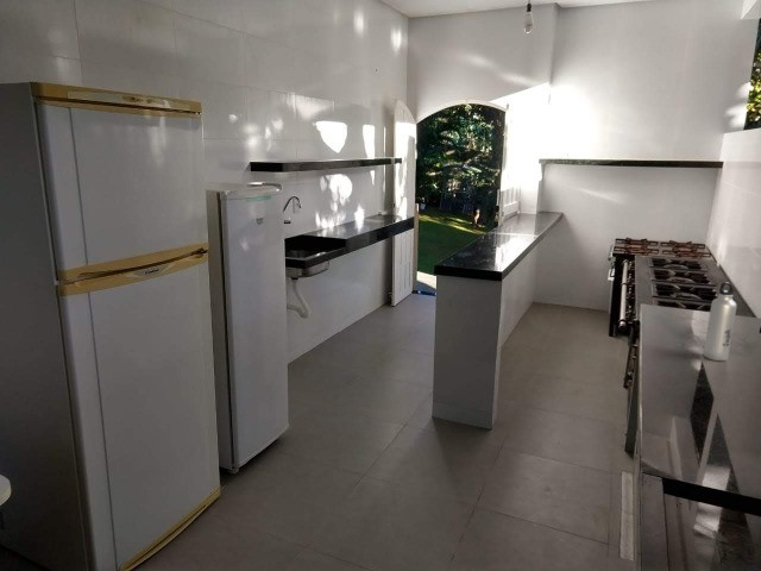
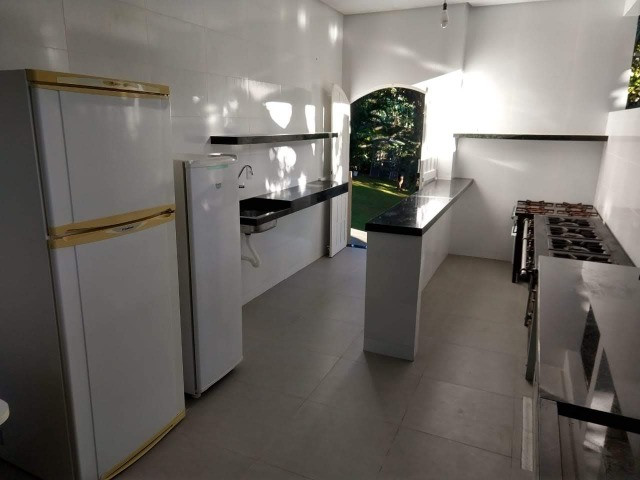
- water bottle [703,281,738,362]
